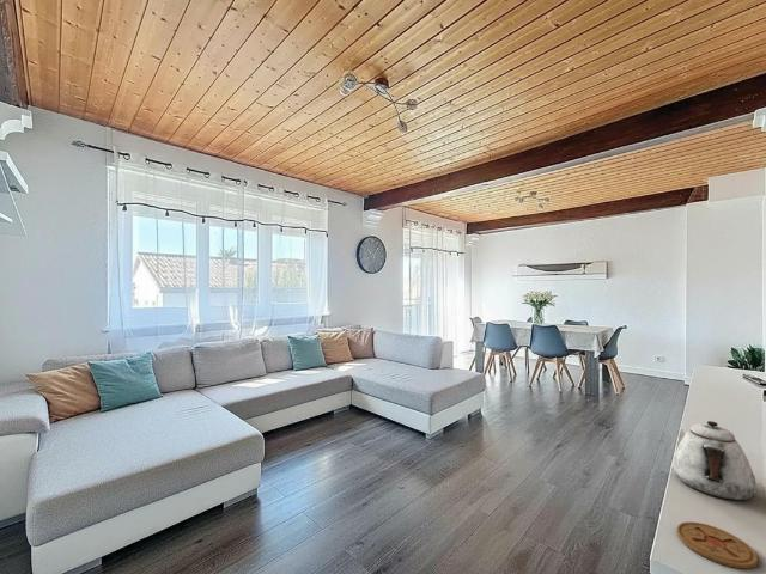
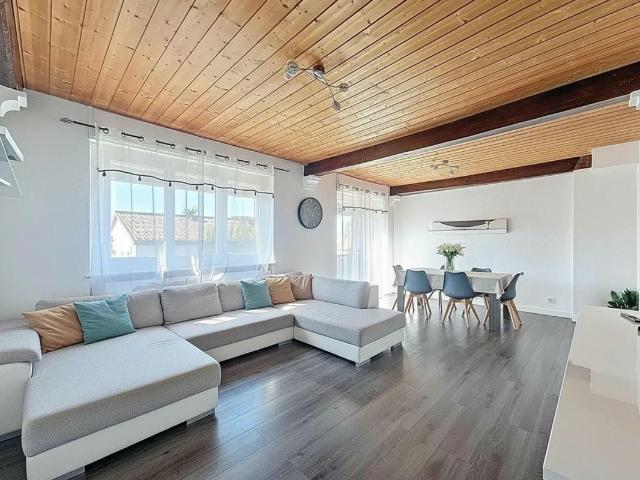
- teapot [671,420,758,501]
- coaster [676,520,759,570]
